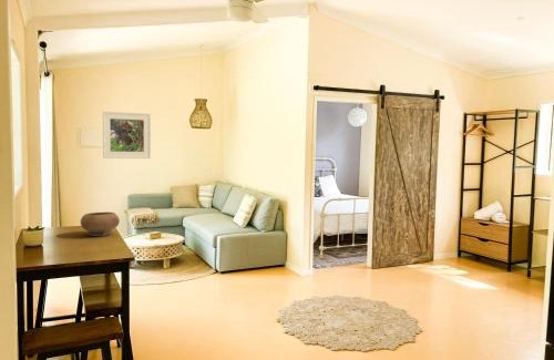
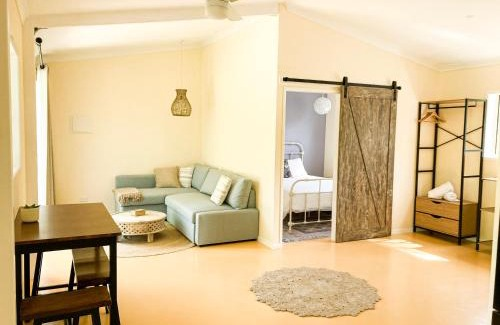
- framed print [102,110,152,160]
- bowl [80,212,121,237]
